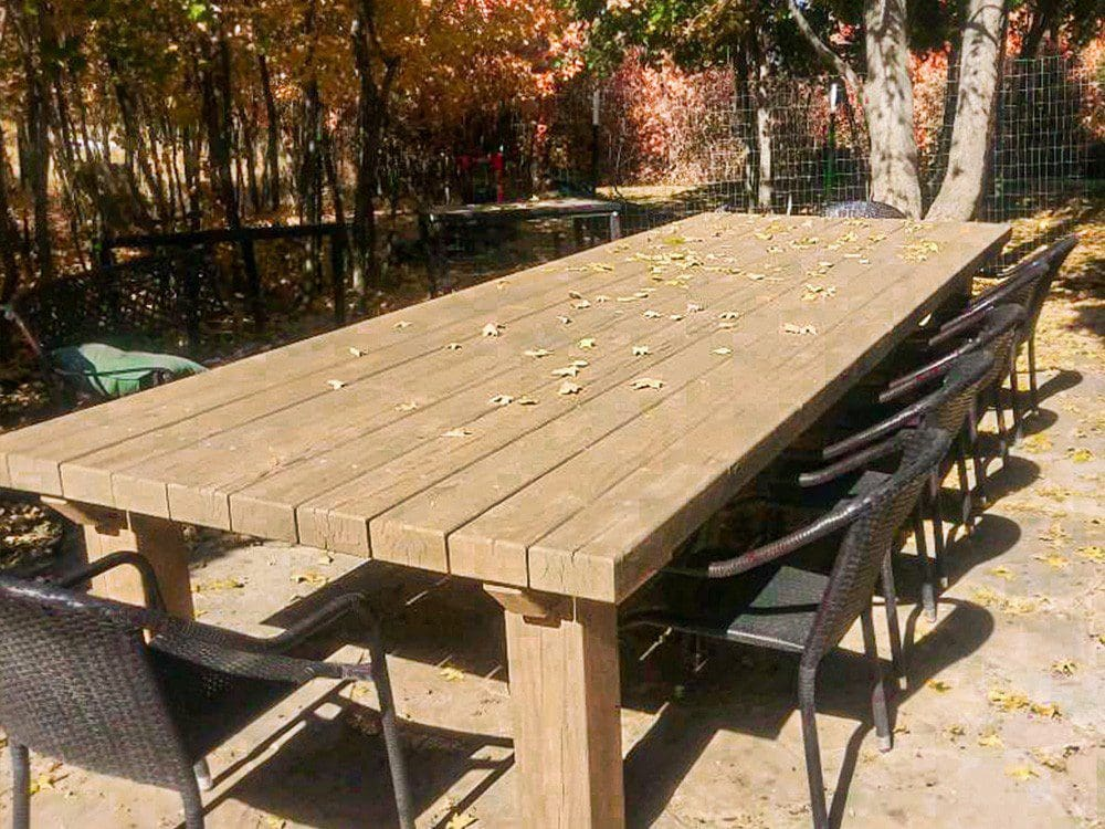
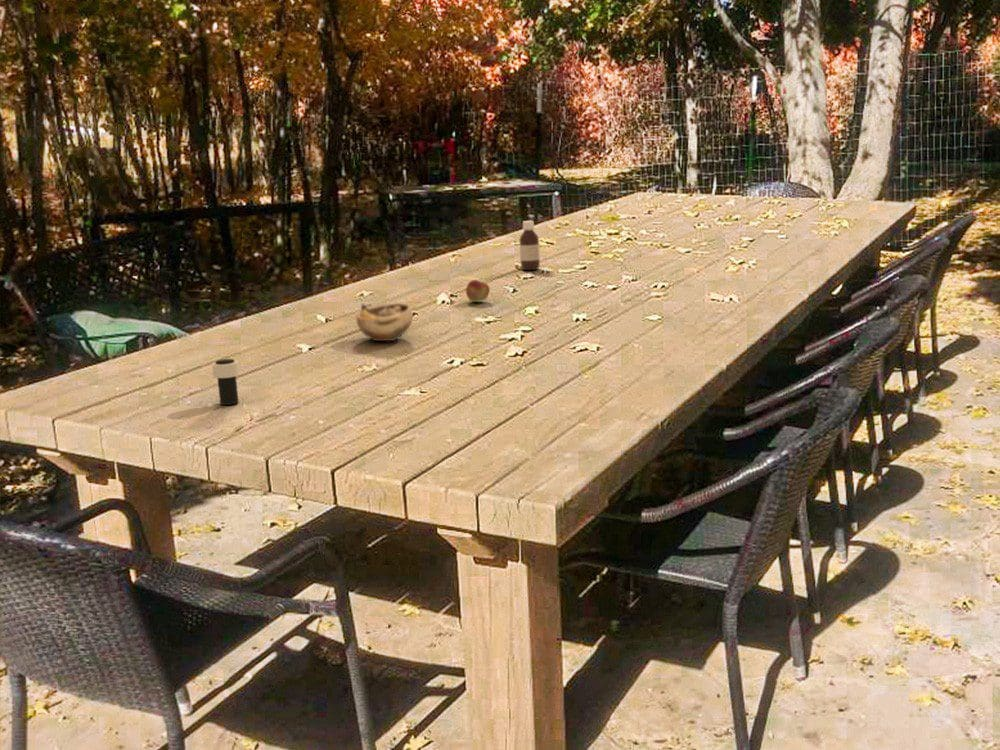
+ fruit [465,279,491,303]
+ bowl [355,302,414,342]
+ bottle [519,220,541,271]
+ cup [211,358,241,406]
